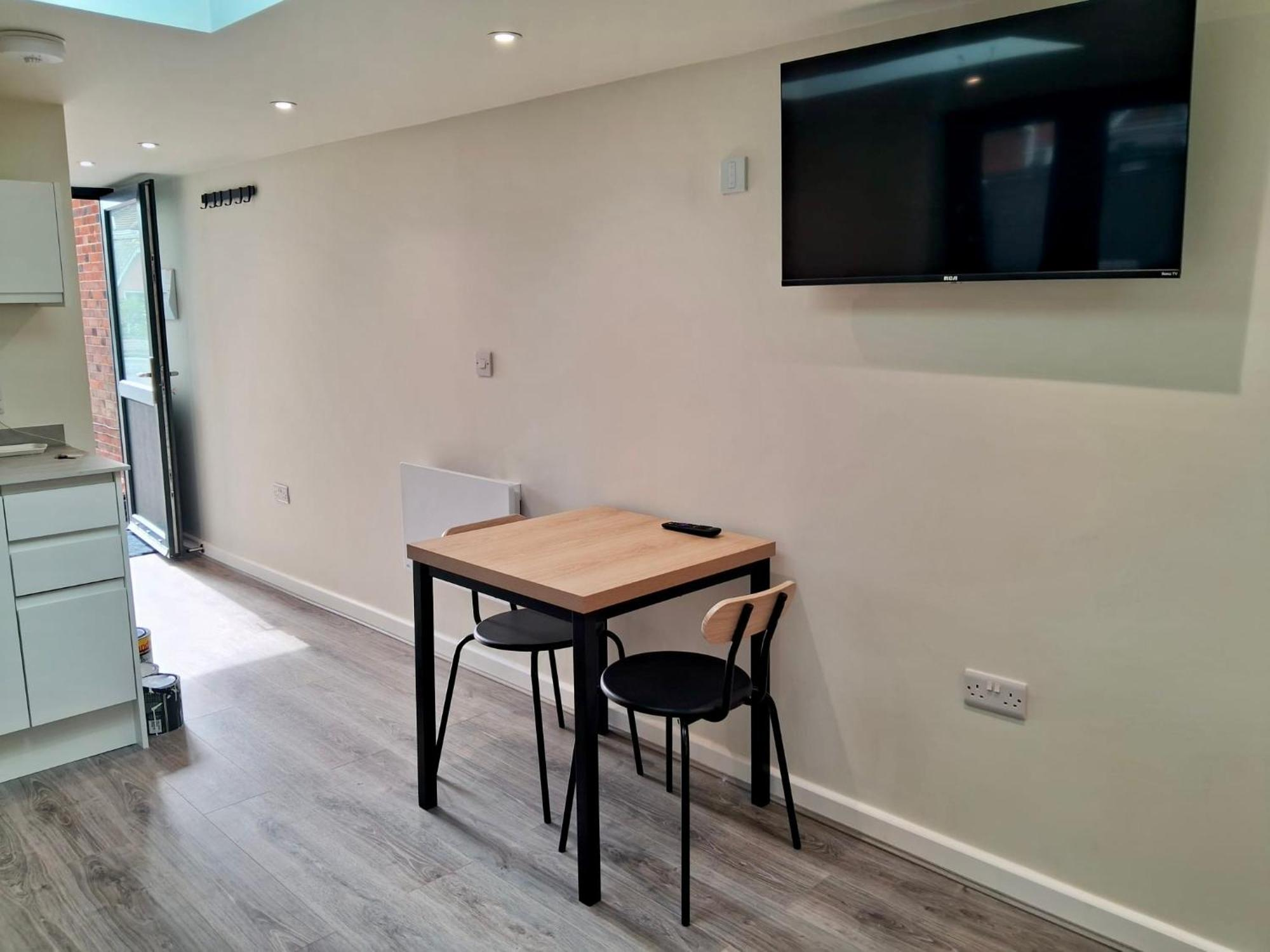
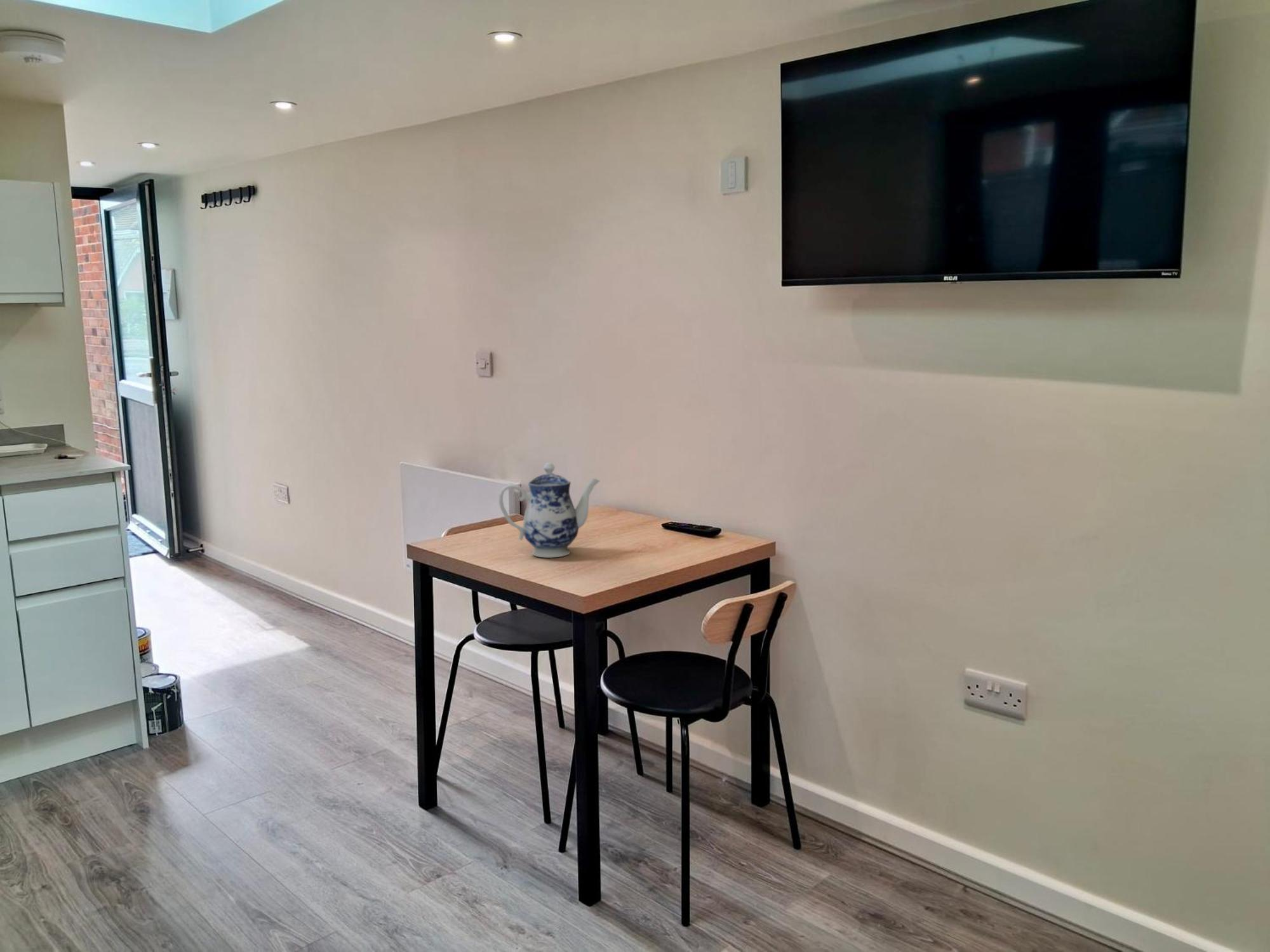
+ teapot [498,462,600,559]
